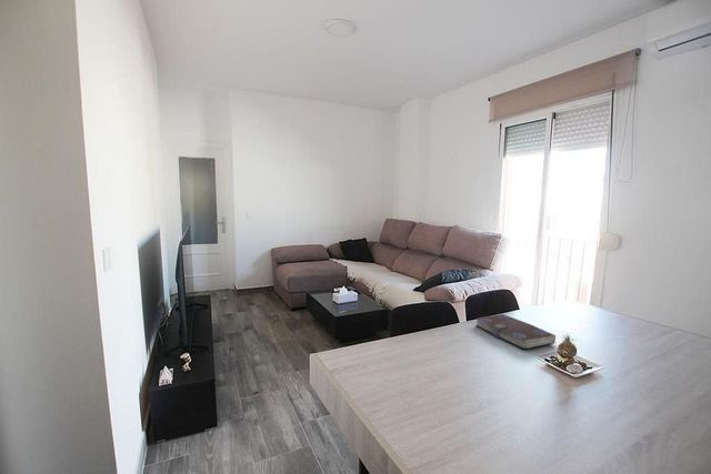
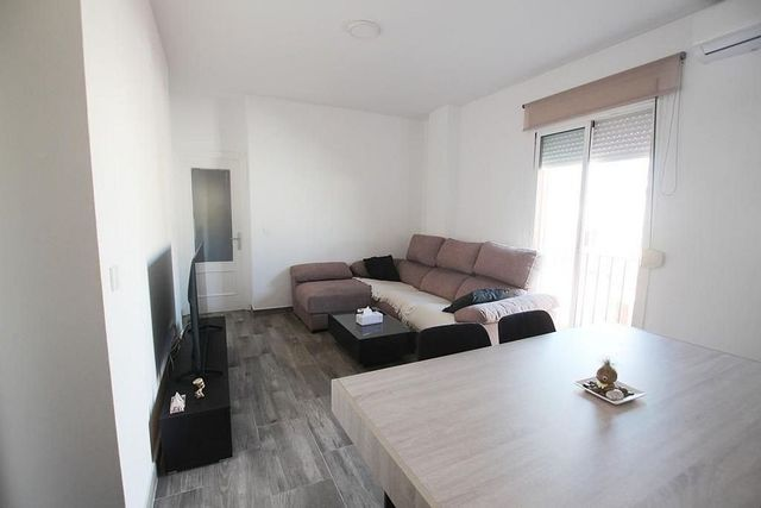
- book [474,313,557,351]
